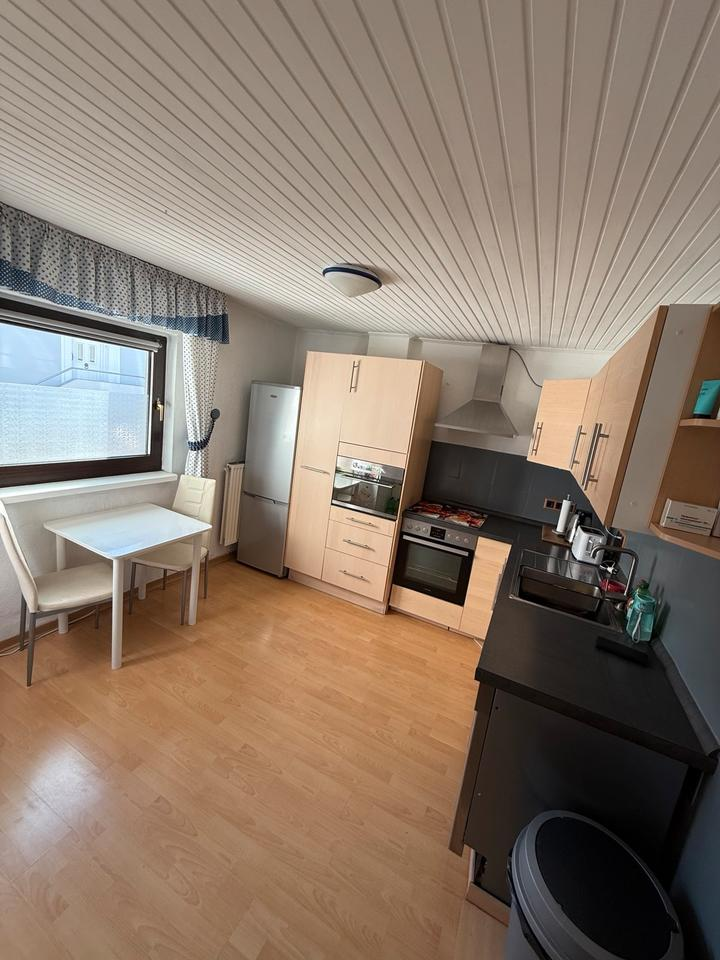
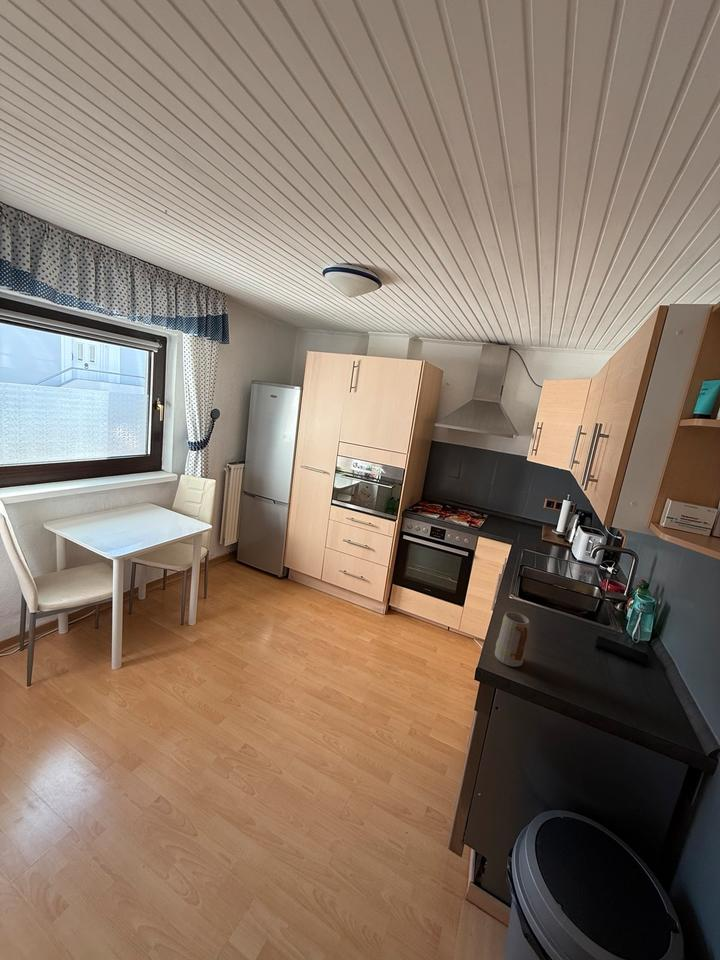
+ mug [494,611,531,668]
